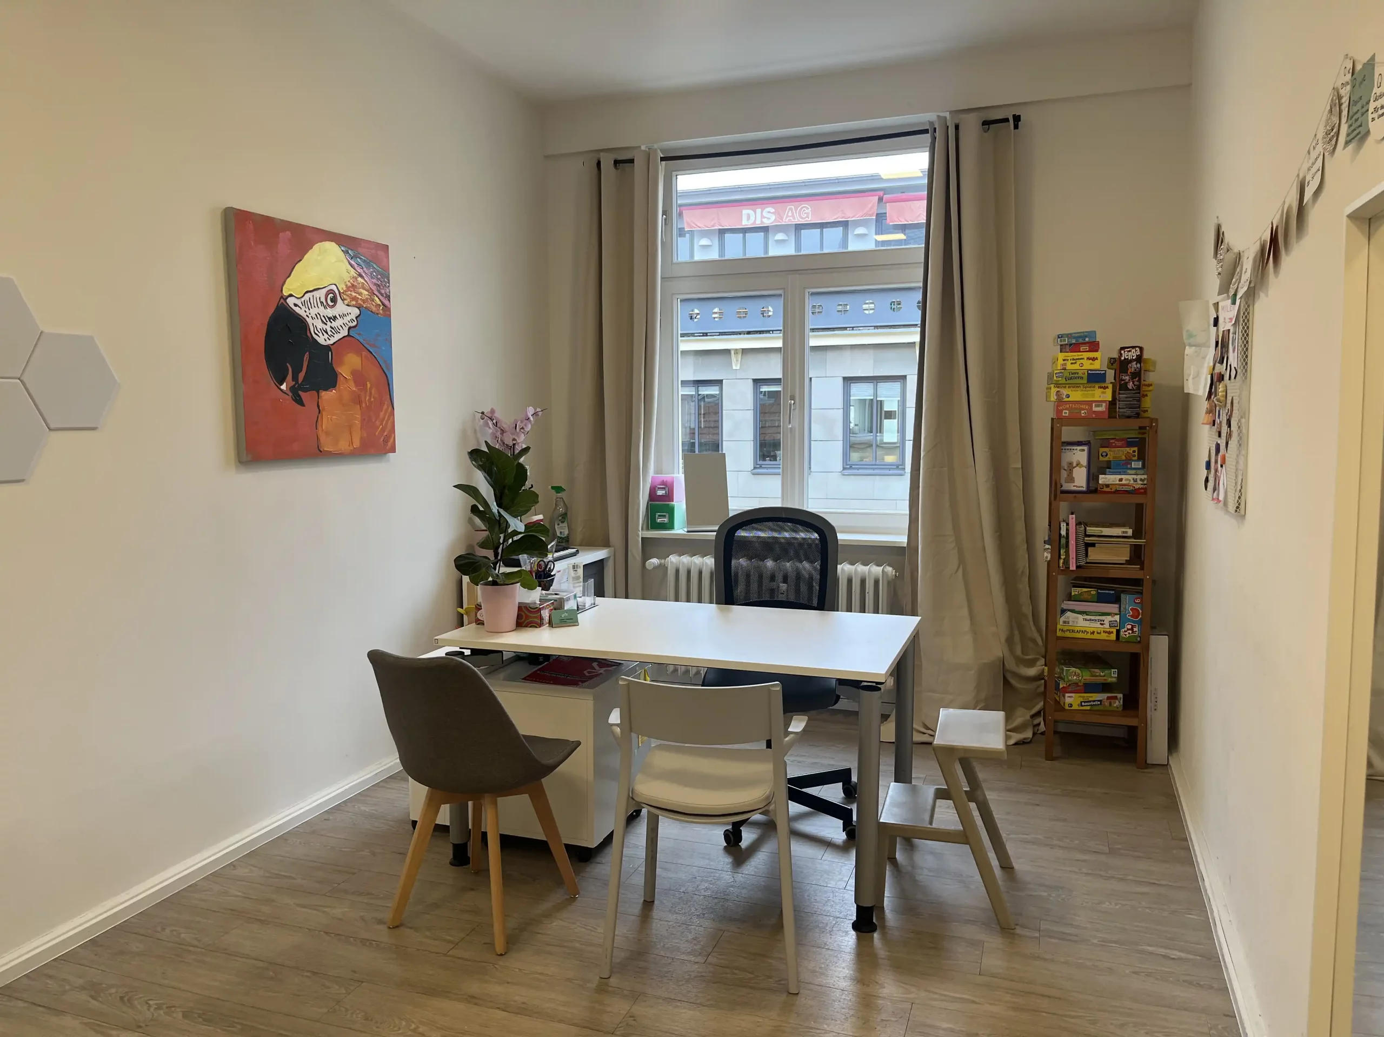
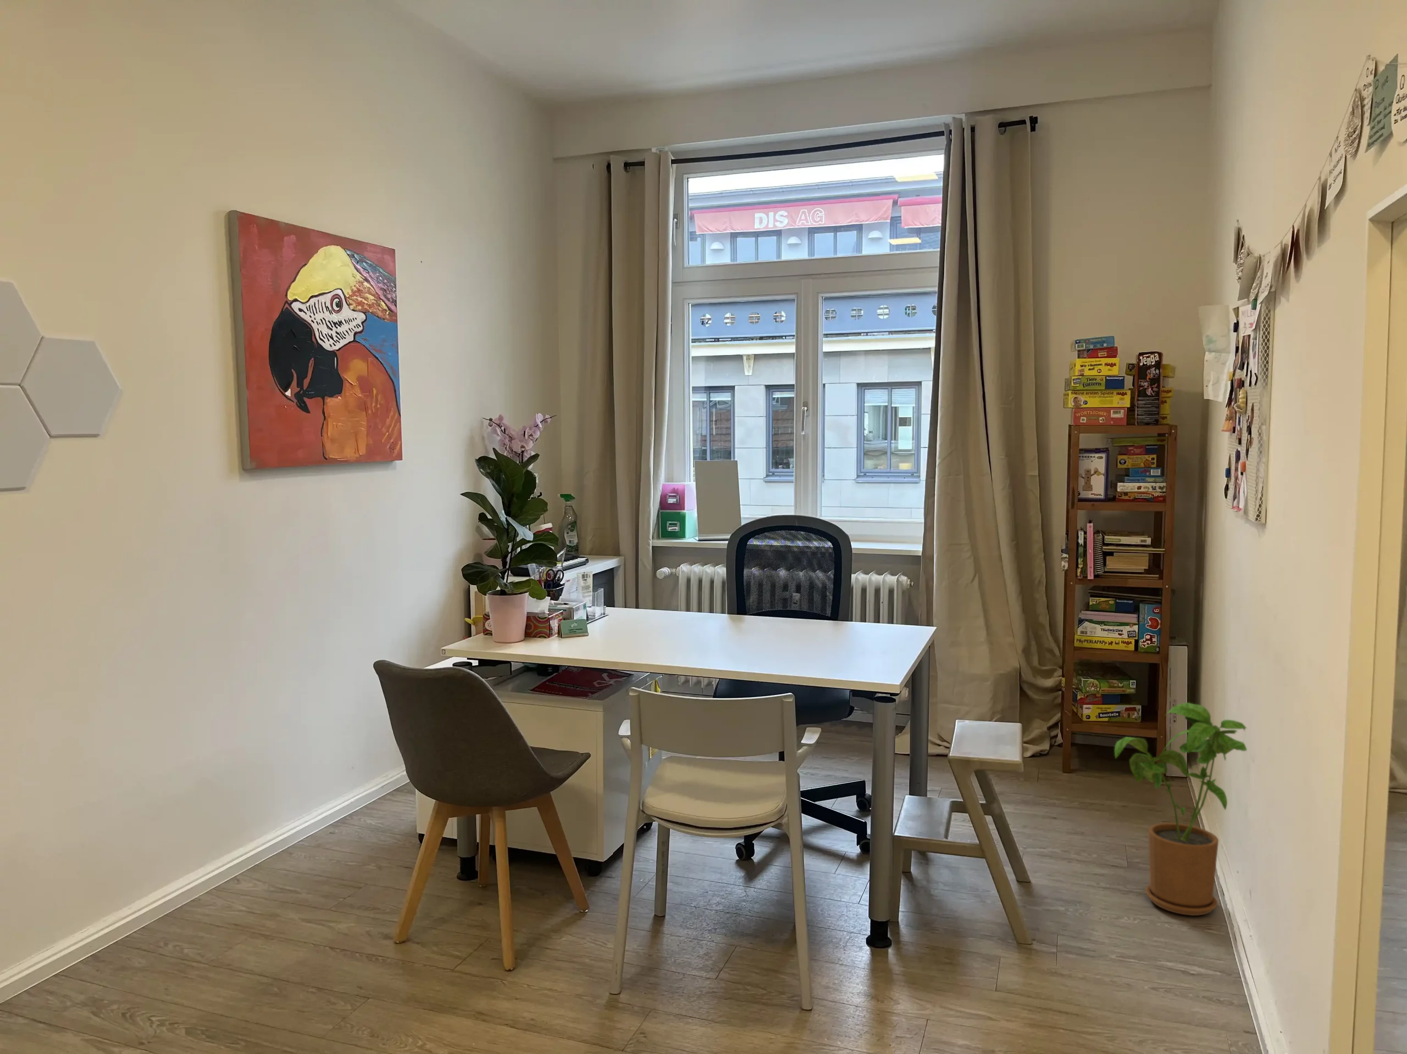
+ house plant [1115,702,1247,917]
